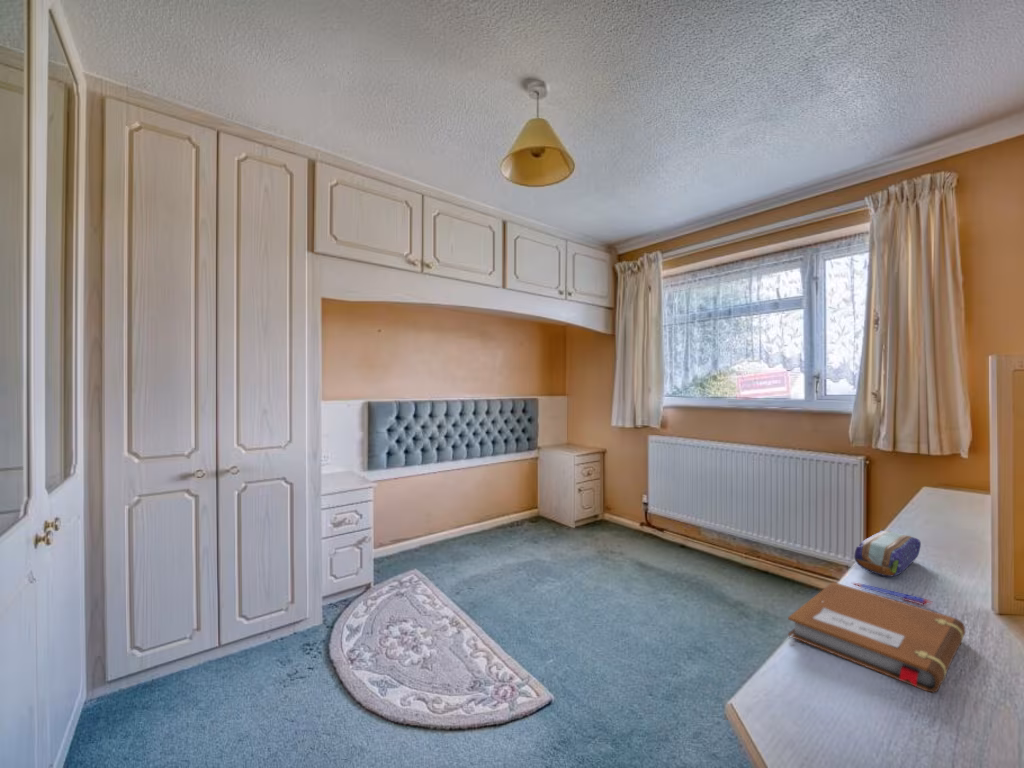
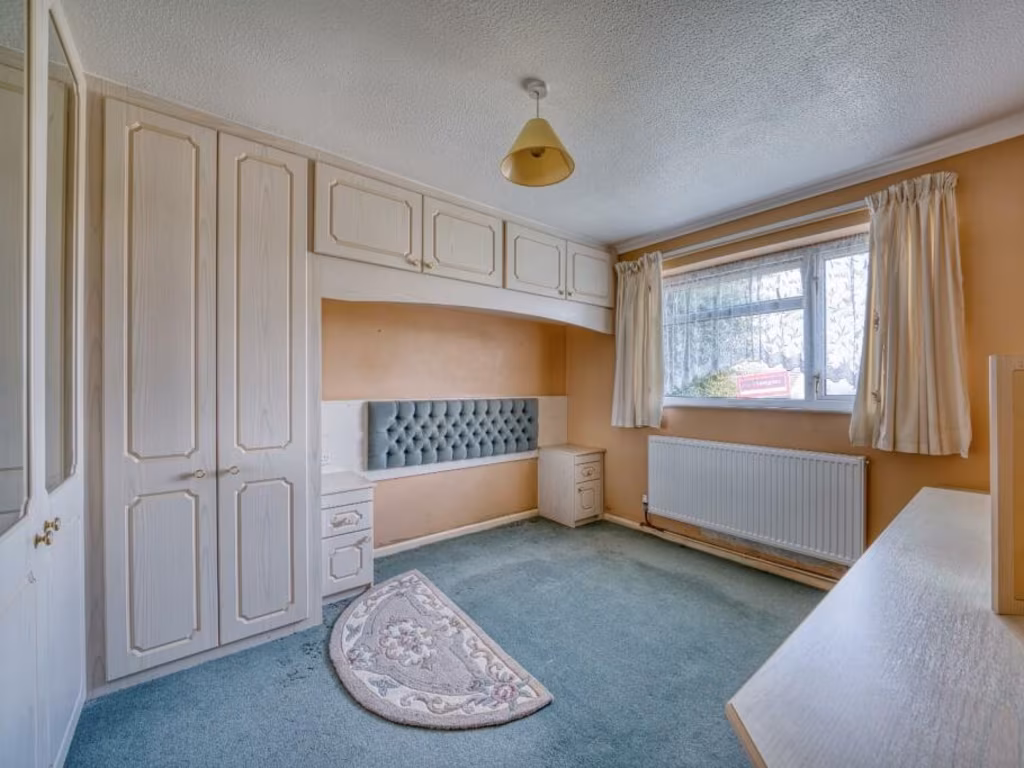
- pen [850,582,934,606]
- pencil case [853,530,922,578]
- notebook [787,581,966,694]
